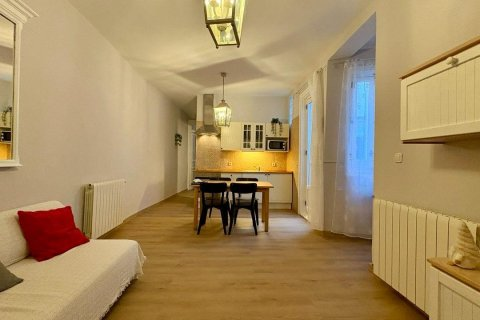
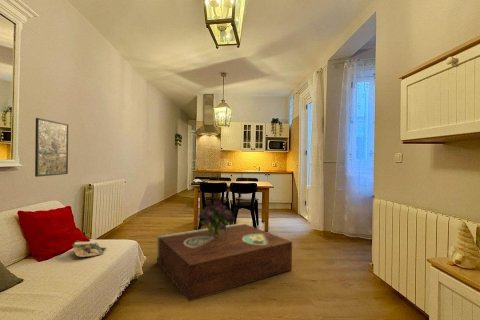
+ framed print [34,117,69,178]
+ magazine [71,240,108,258]
+ stereo [156,222,293,303]
+ bouquet [197,201,236,237]
